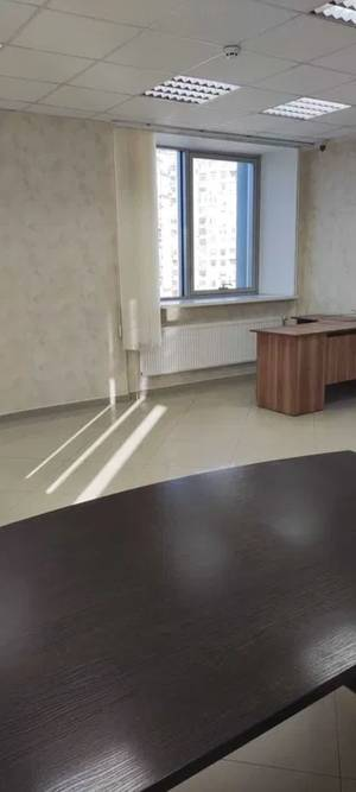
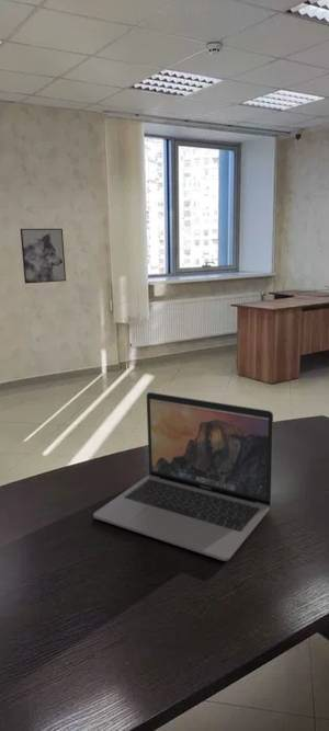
+ laptop [92,391,274,562]
+ wall art [20,228,67,285]
